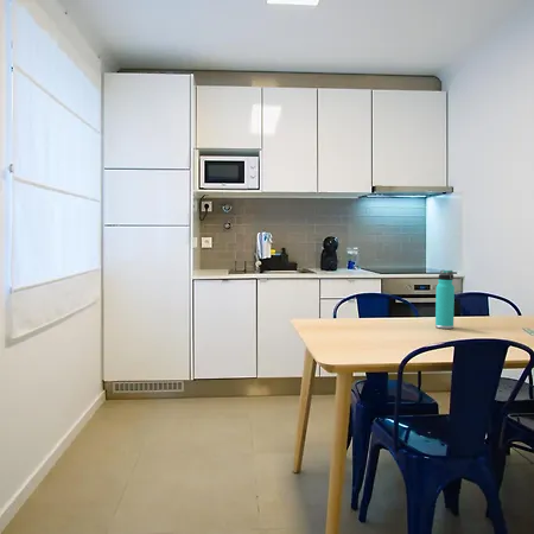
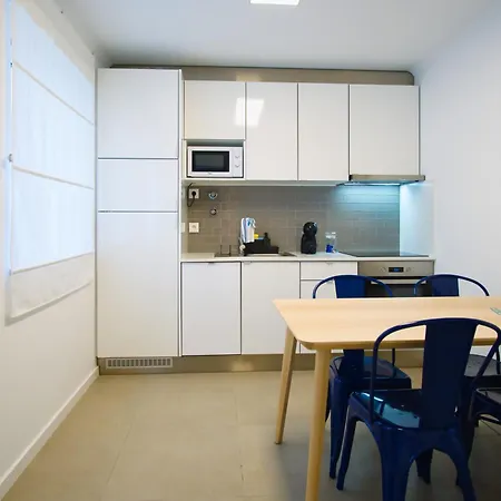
- thermos bottle [434,269,456,330]
